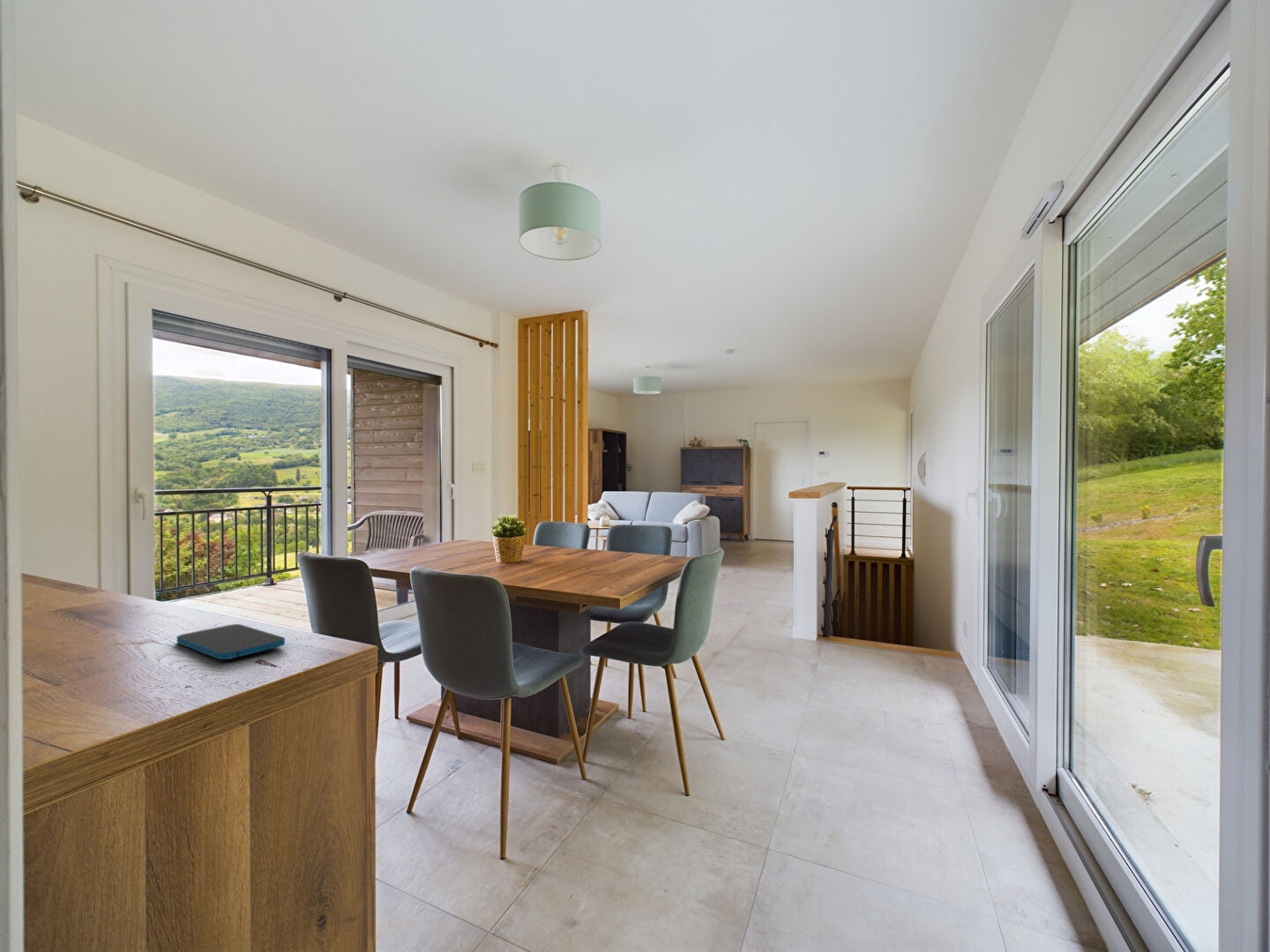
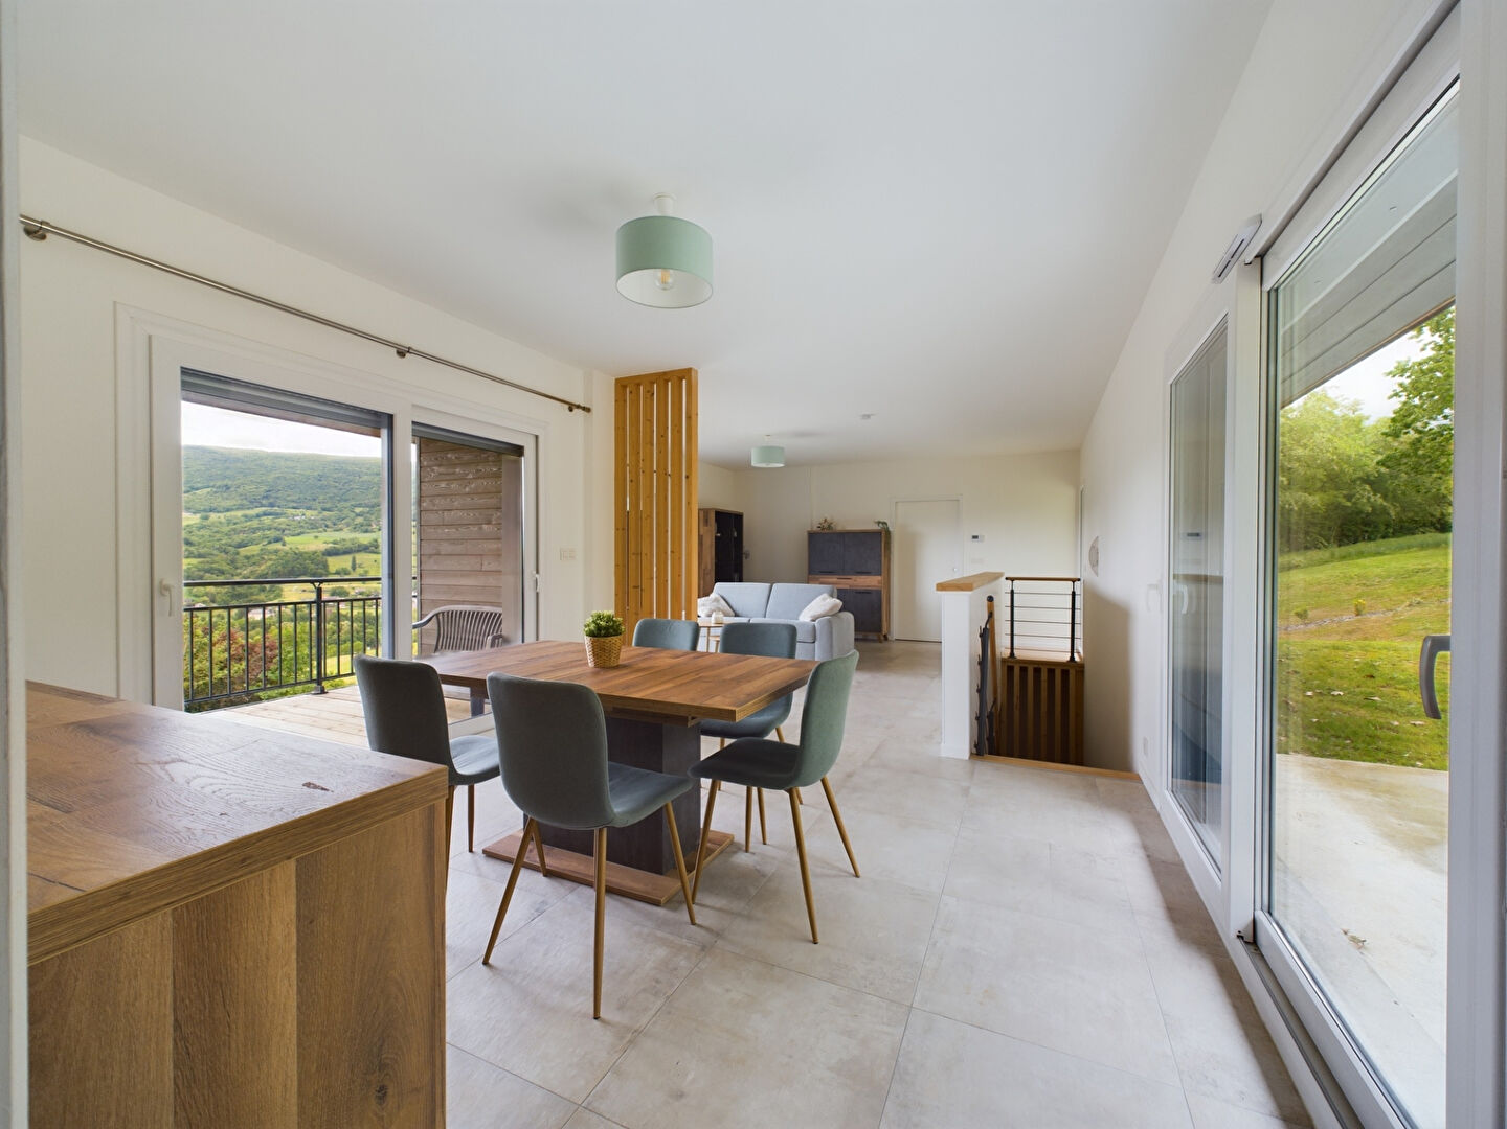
- smartphone [176,623,286,660]
